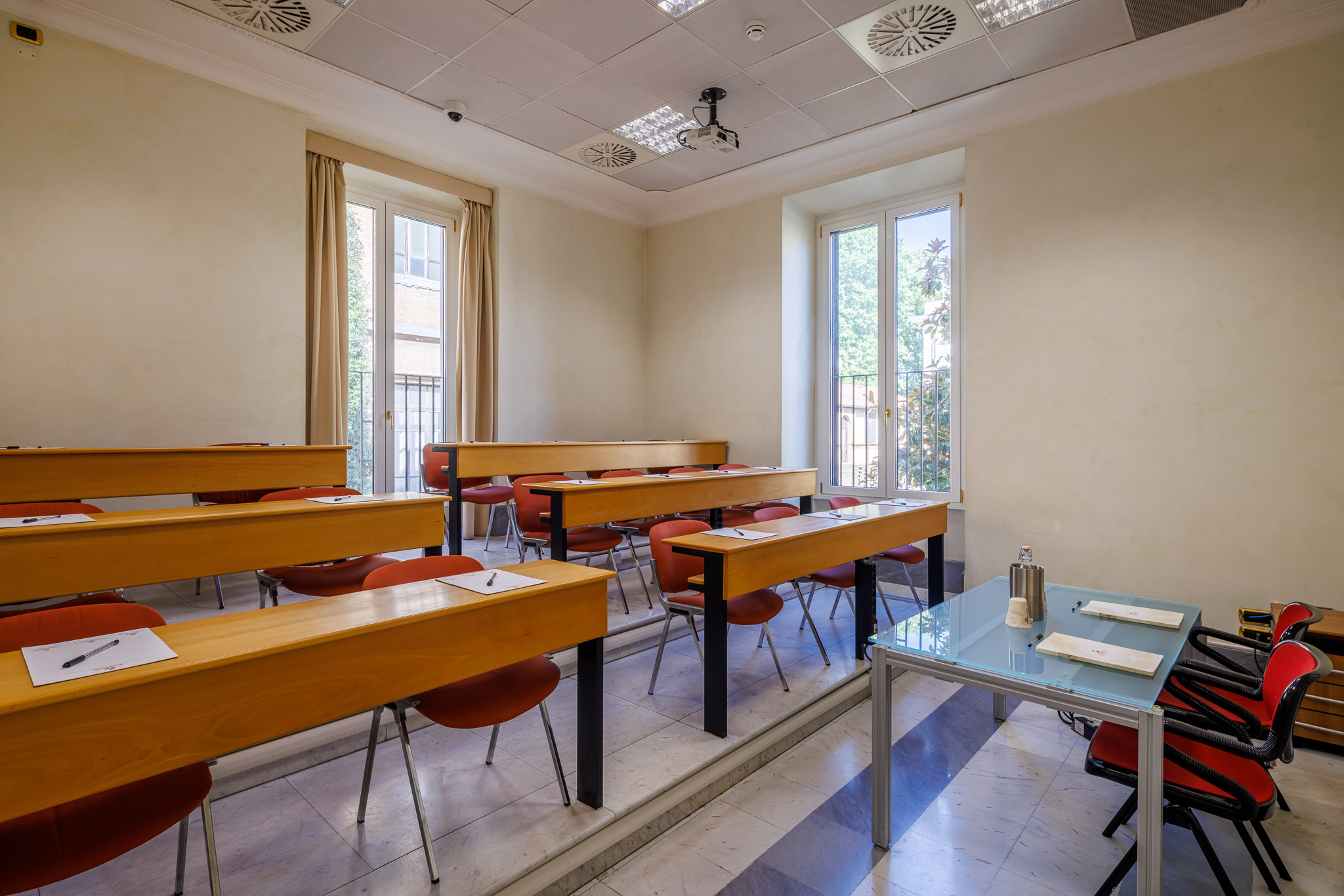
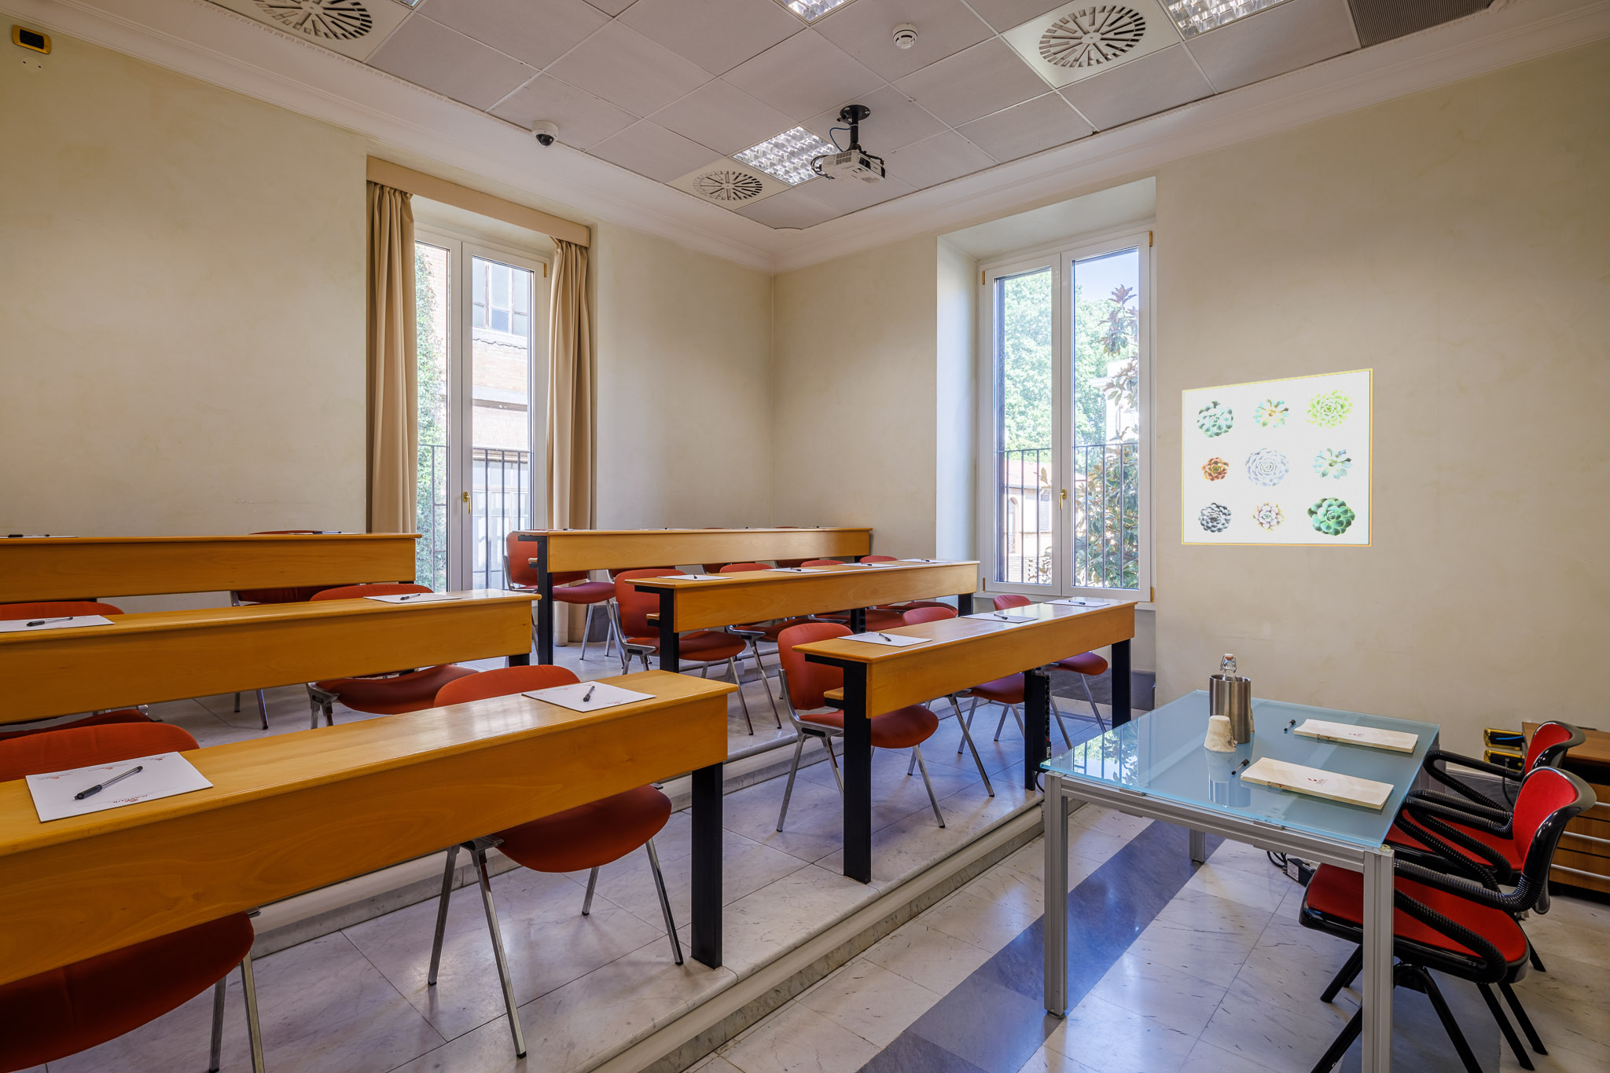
+ wall art [1181,368,1374,547]
